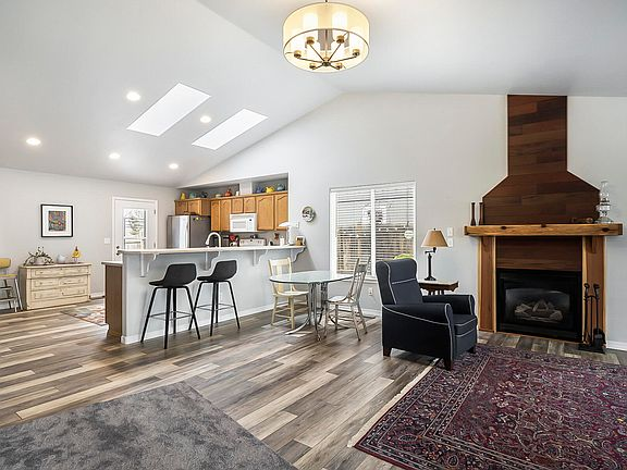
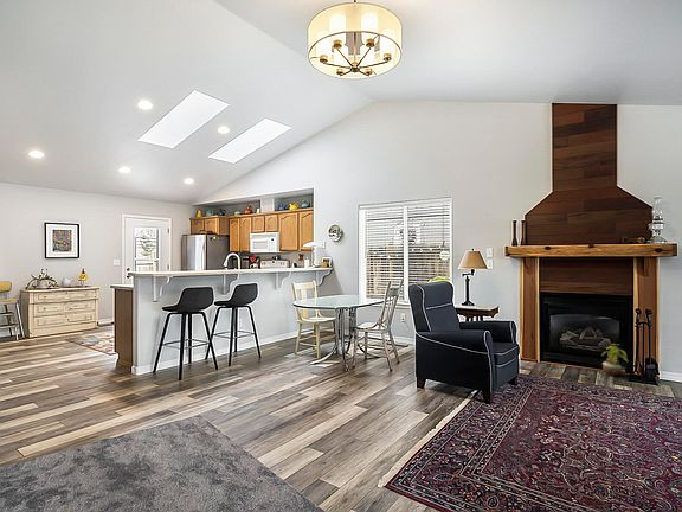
+ potted plant [600,343,629,377]
